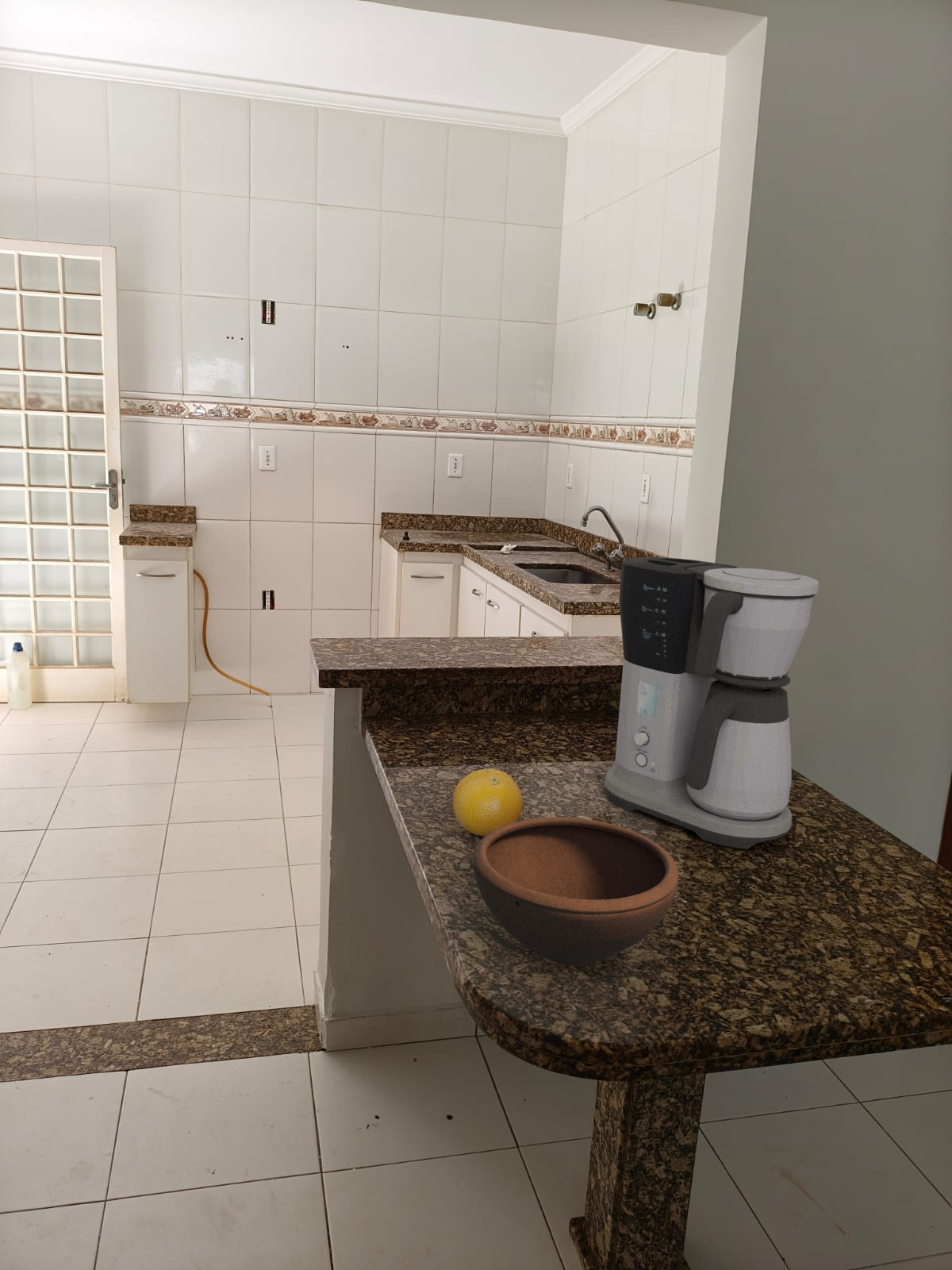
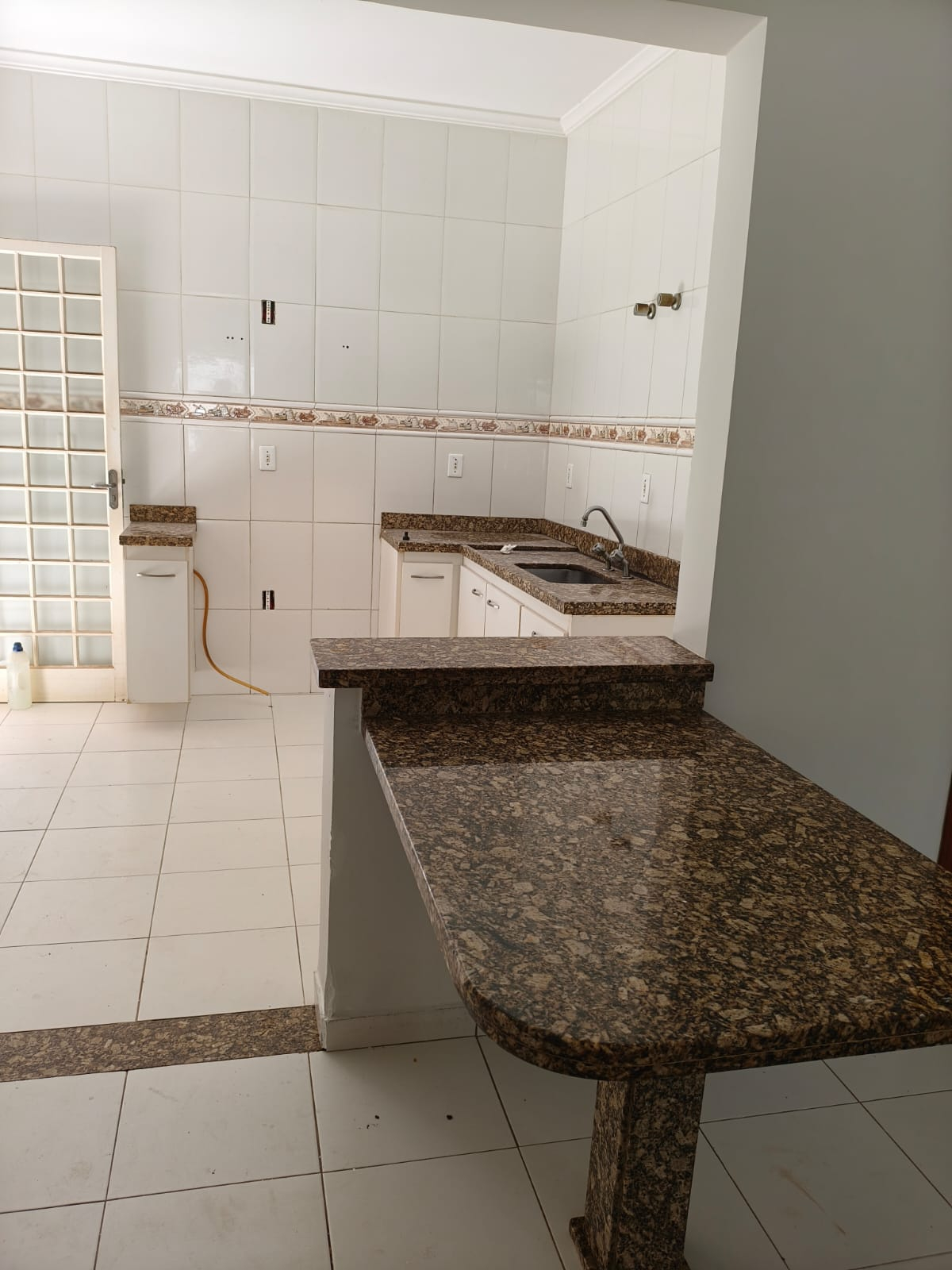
- fruit [451,768,524,837]
- bowl [472,817,680,966]
- coffee maker [604,556,820,850]
